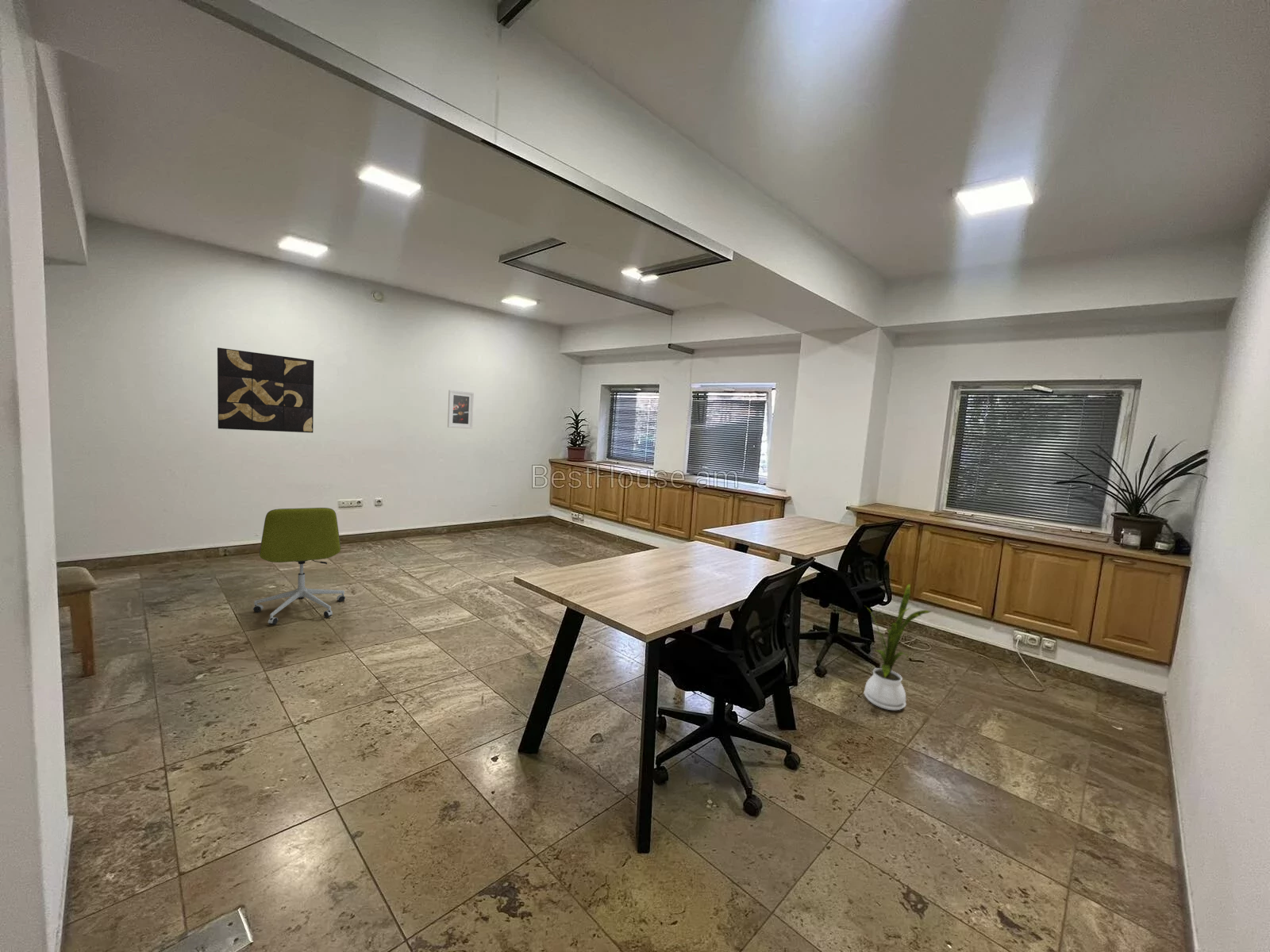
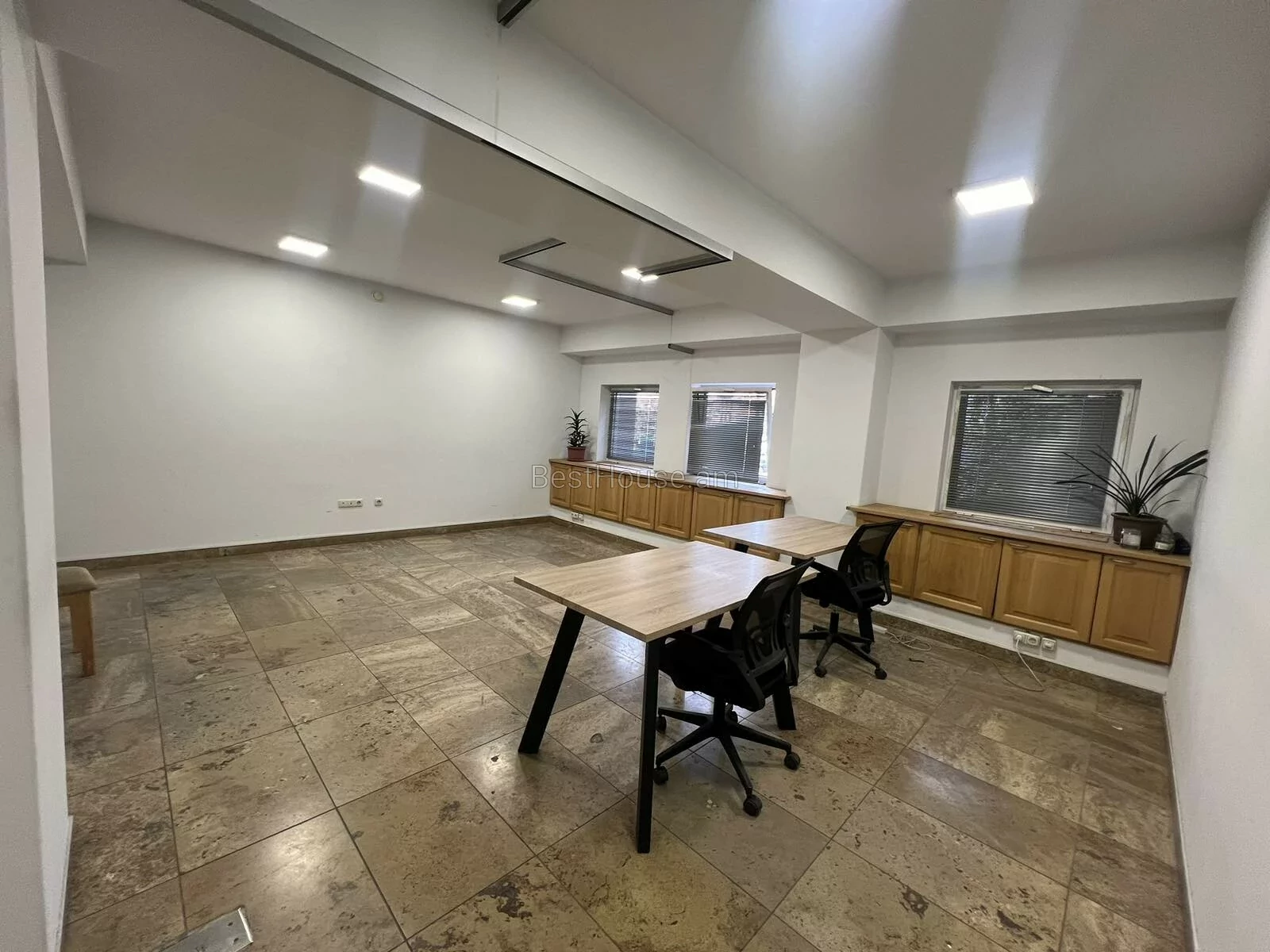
- house plant [863,583,933,711]
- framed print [447,390,475,429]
- wall art [217,347,314,433]
- office chair [252,507,346,625]
